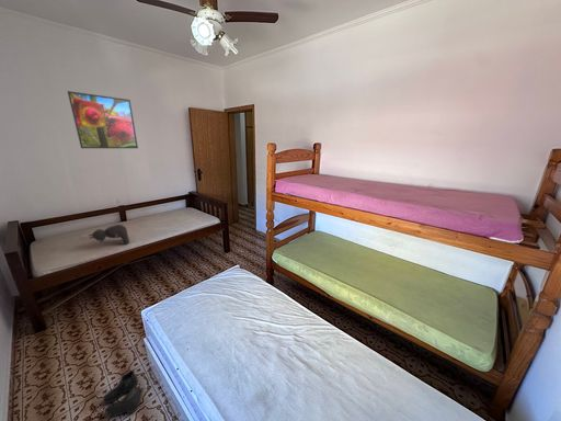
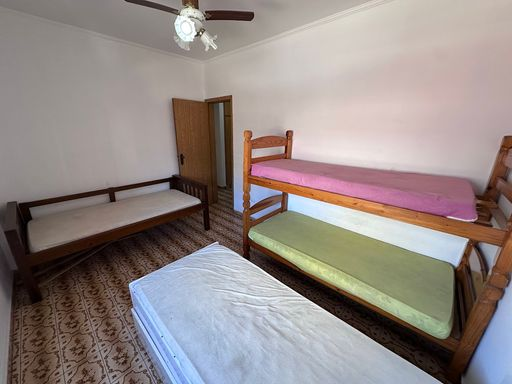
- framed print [67,90,139,149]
- teddy bear [88,224,130,246]
- boots [102,367,146,418]
